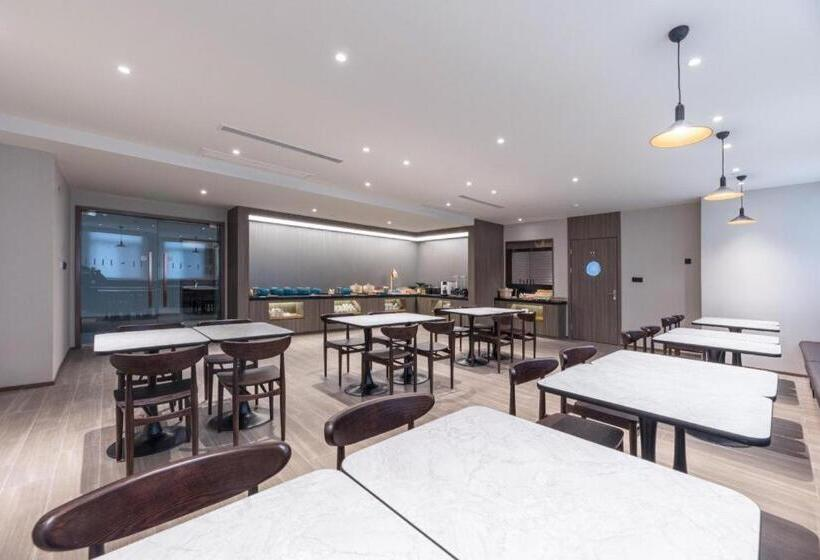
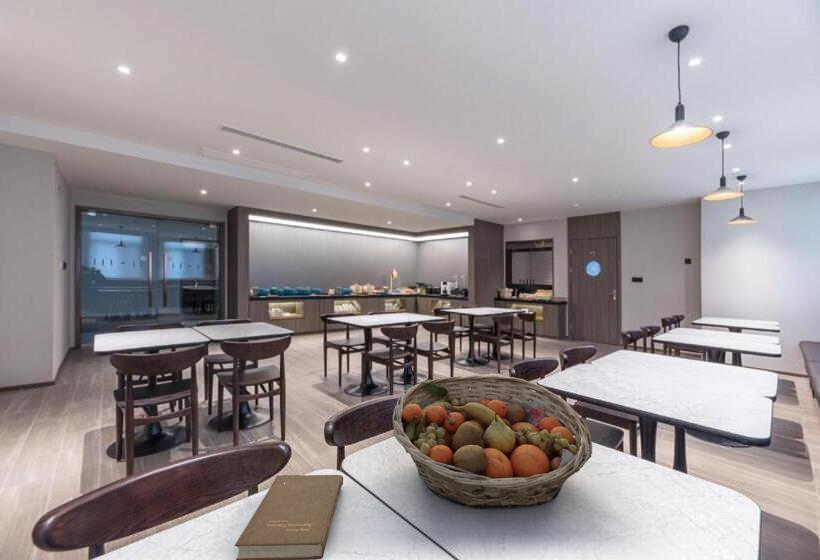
+ fruit basket [392,374,593,510]
+ book [234,474,344,560]
